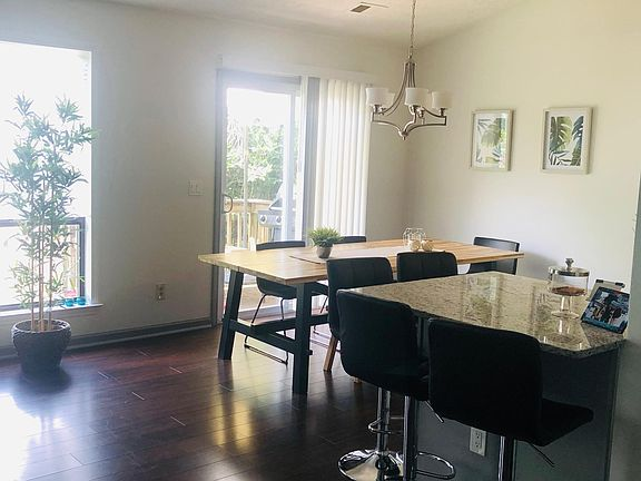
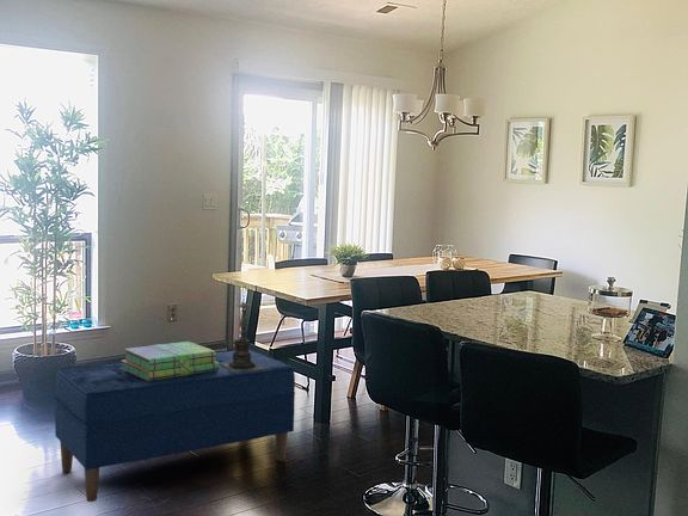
+ candle holder [221,293,265,373]
+ bench [54,349,296,503]
+ stack of books [121,340,219,381]
